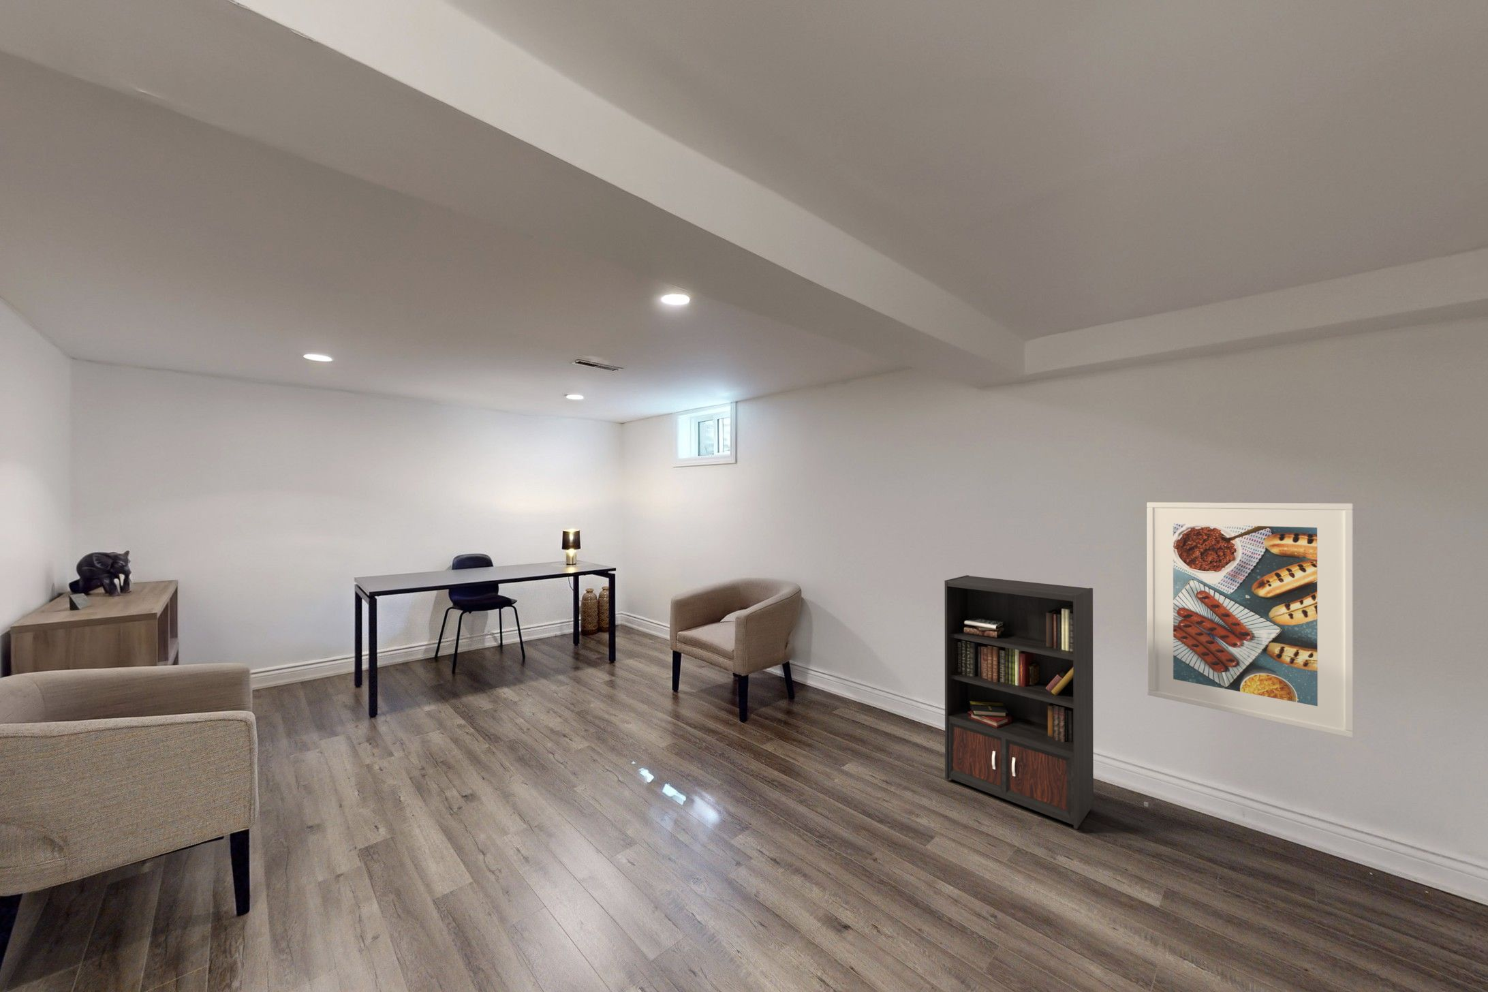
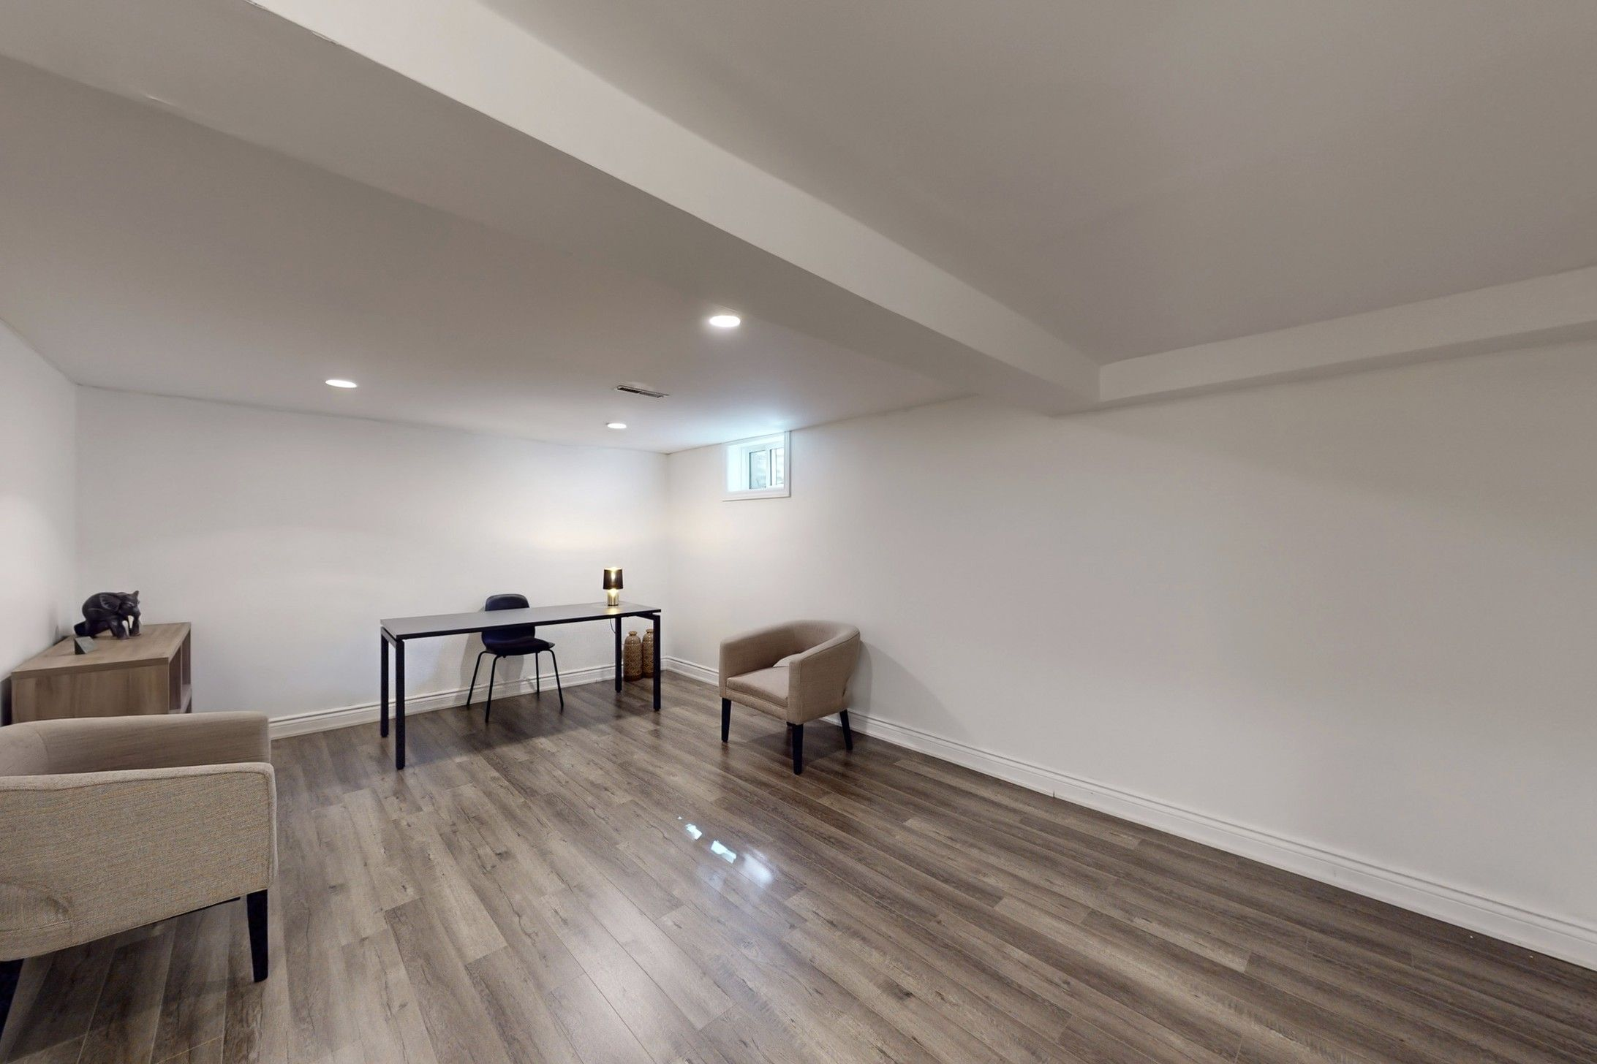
- bookcase [944,575,1149,830]
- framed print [1147,502,1354,738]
